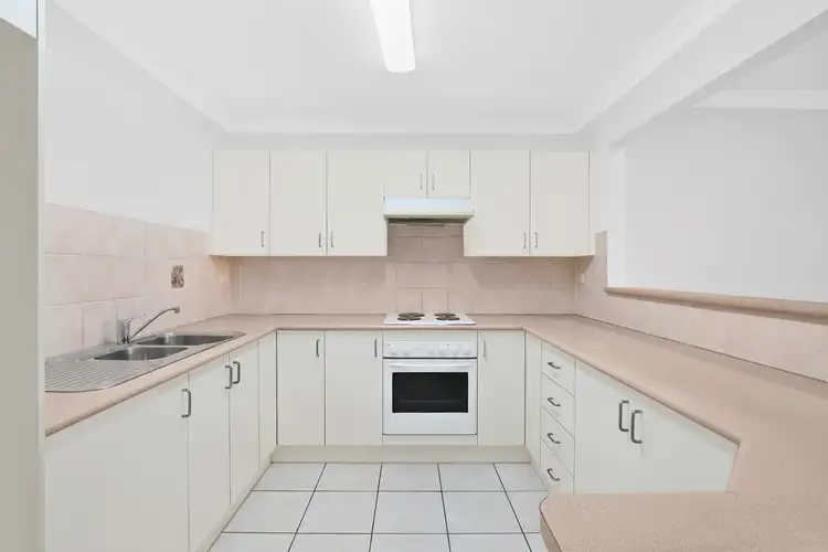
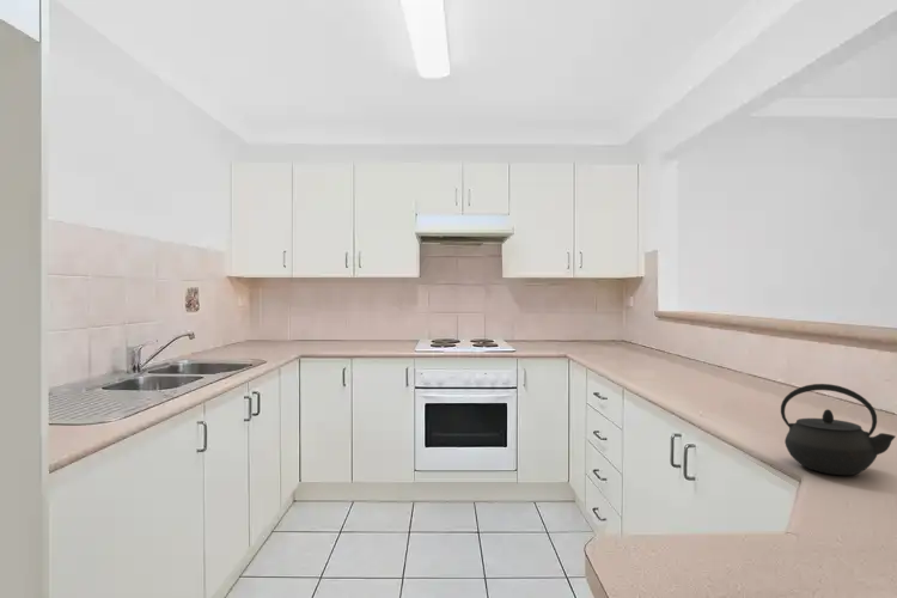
+ kettle [780,383,897,476]
